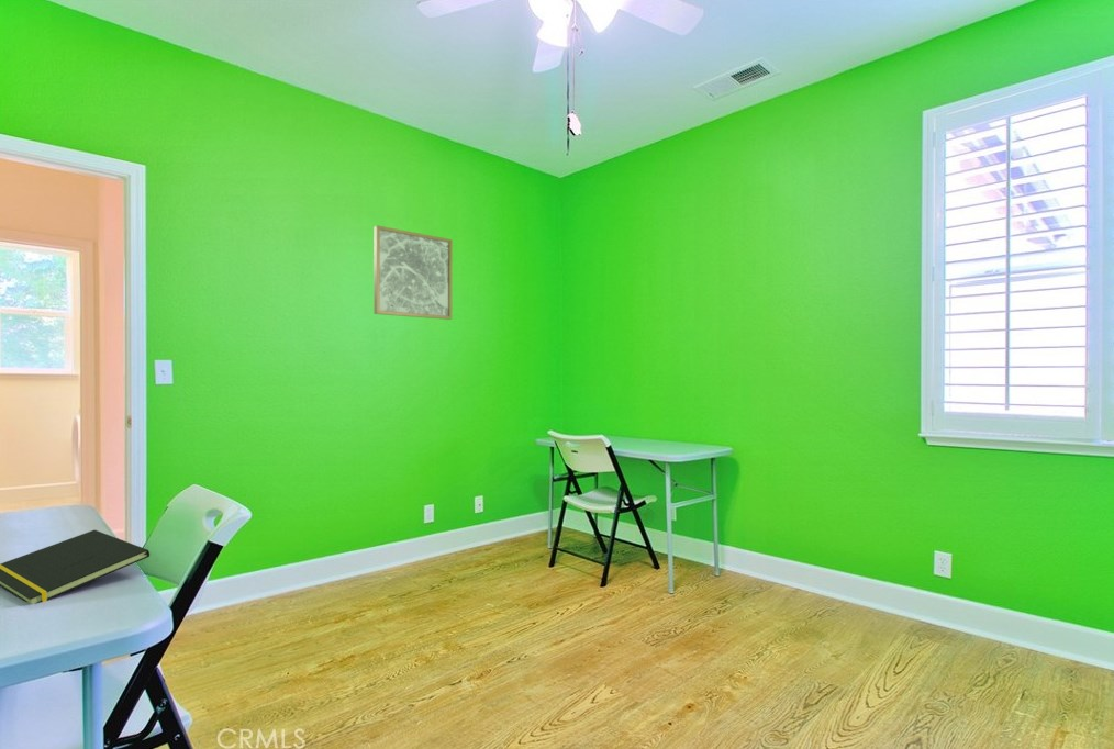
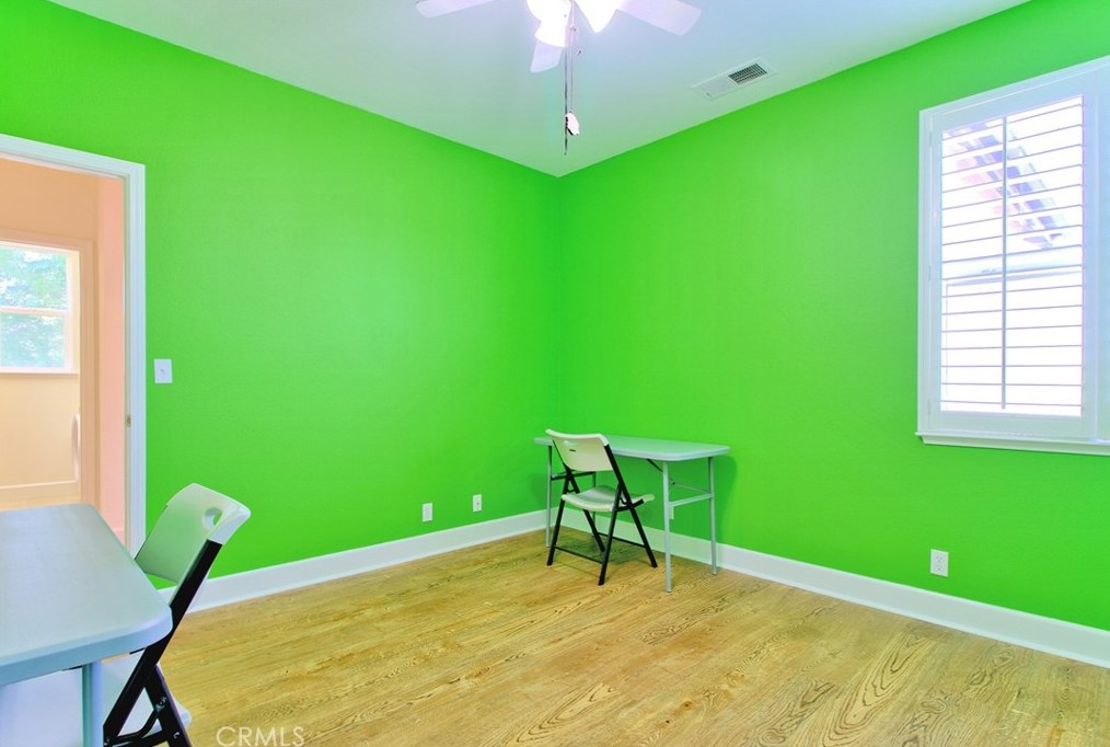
- notepad [0,529,151,605]
- wall art [372,224,454,321]
